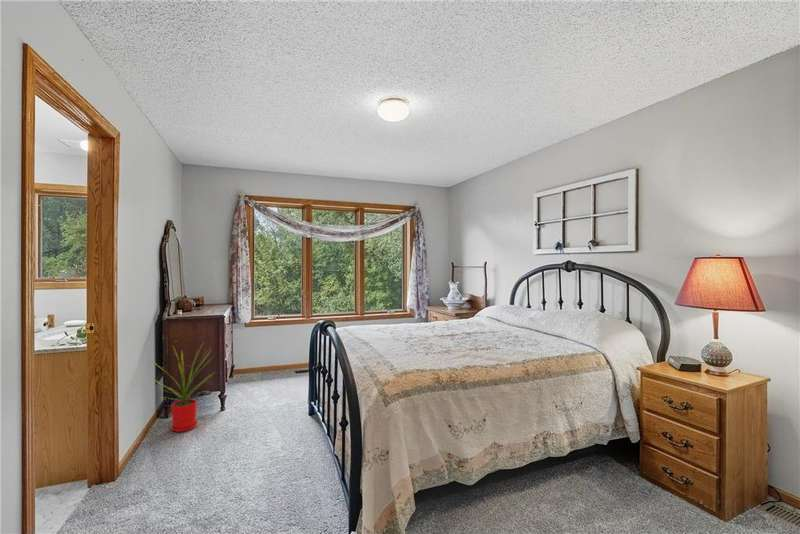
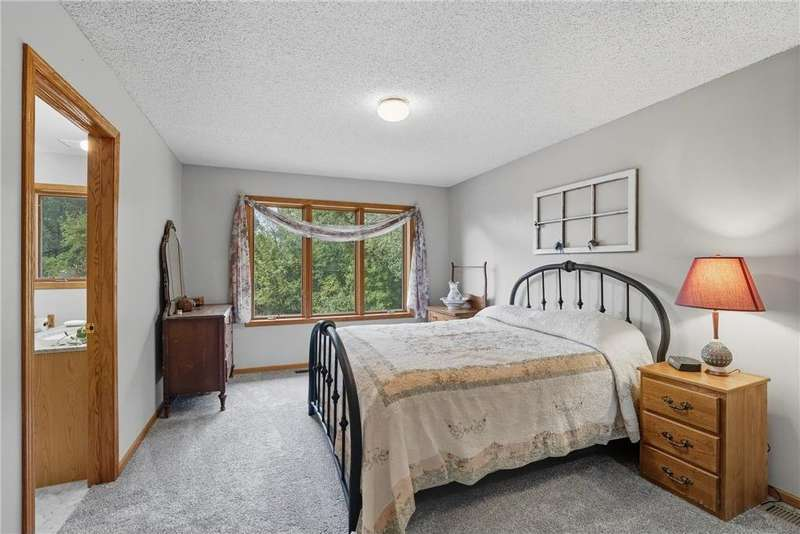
- house plant [149,343,215,433]
